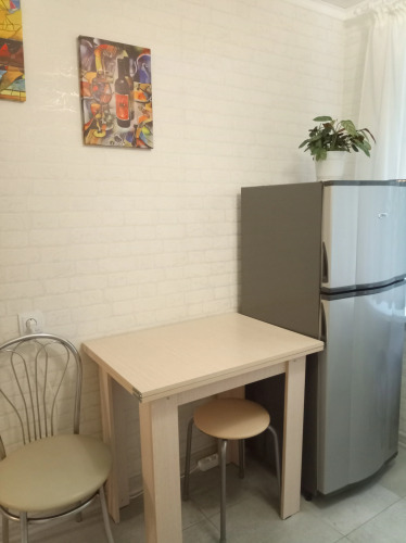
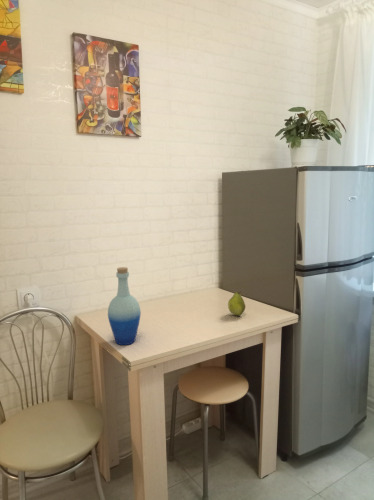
+ fruit [227,291,246,316]
+ bottle [107,266,142,346]
